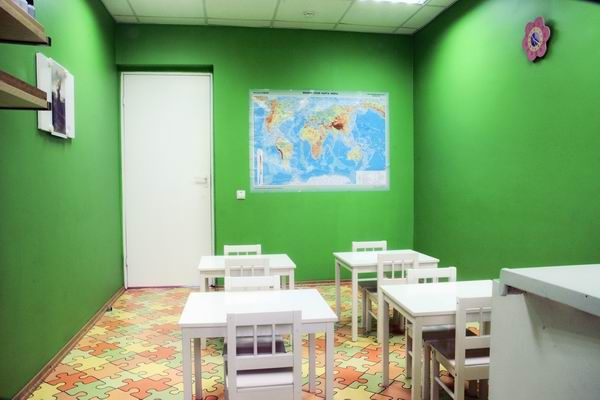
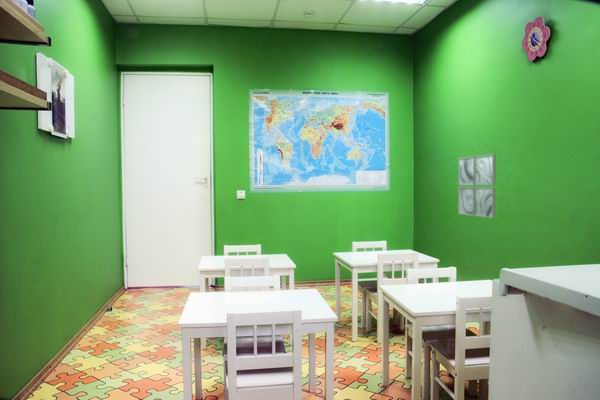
+ wall art [457,153,497,219]
